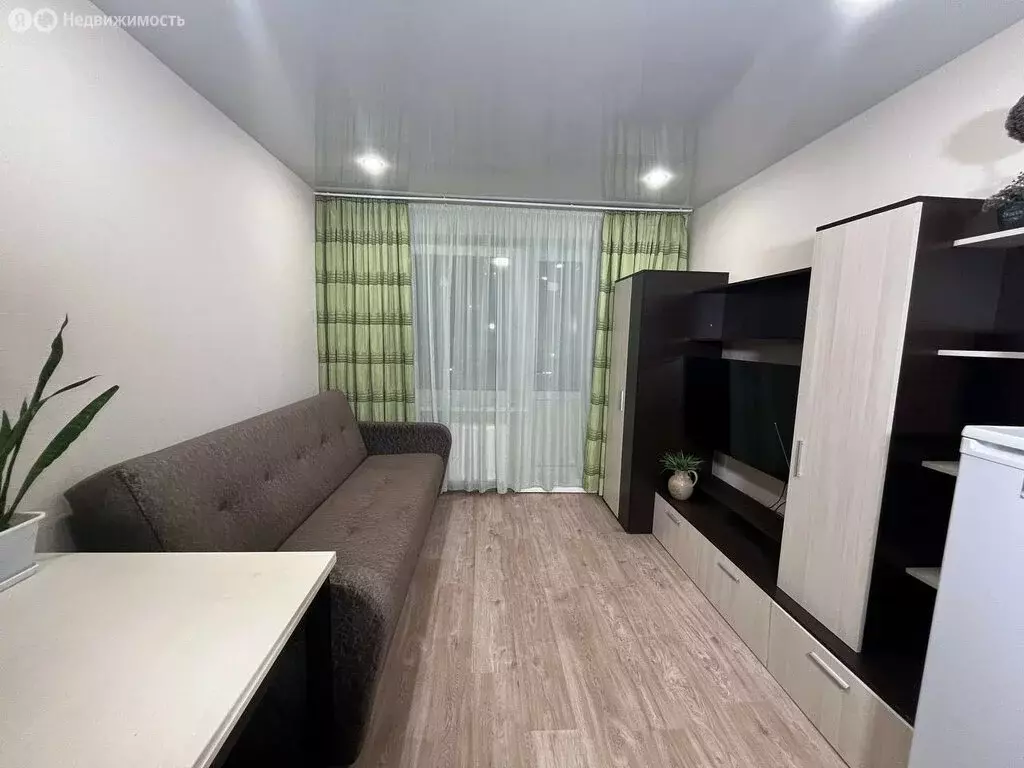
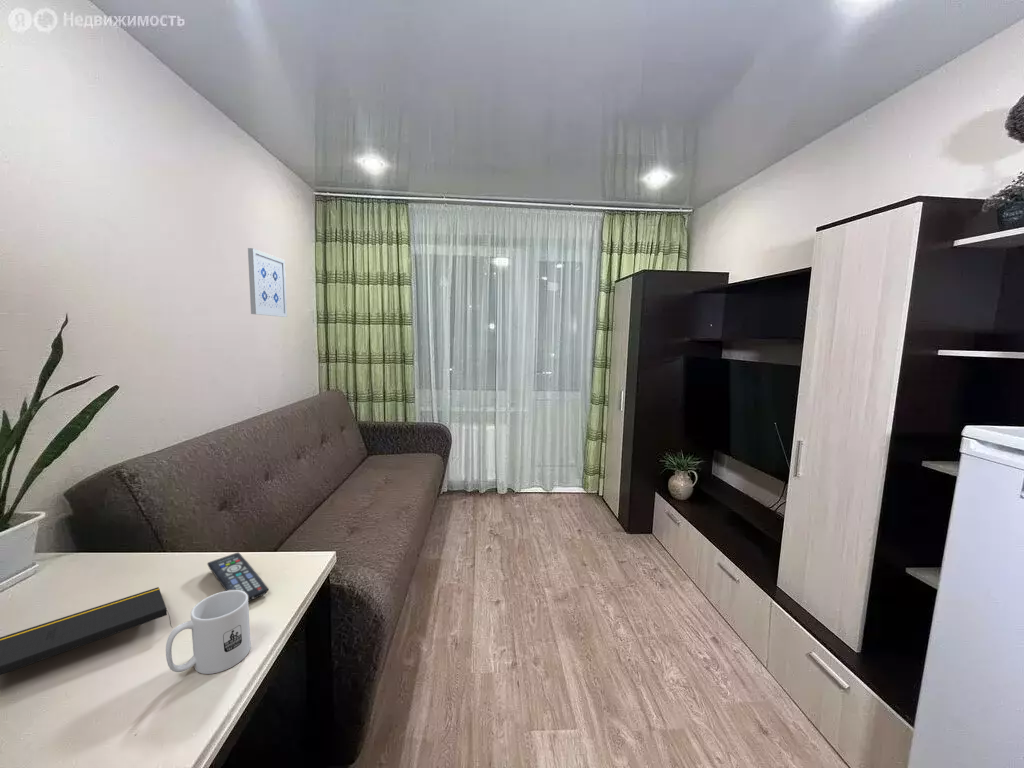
+ remote control [206,552,269,603]
+ notepad [0,586,173,676]
+ mug [165,590,252,675]
+ wall art [247,247,288,318]
